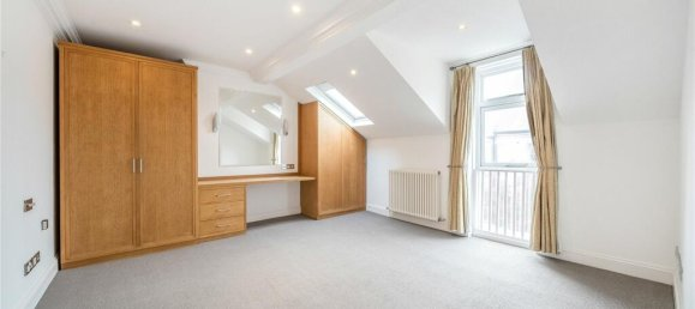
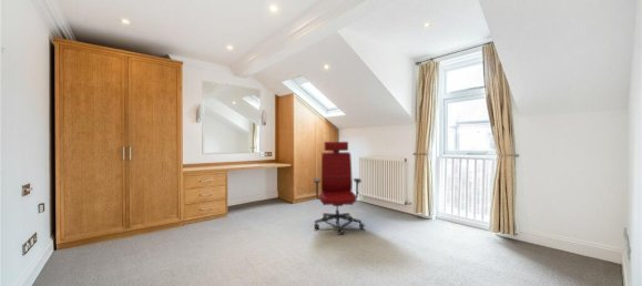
+ office chair [313,141,366,236]
